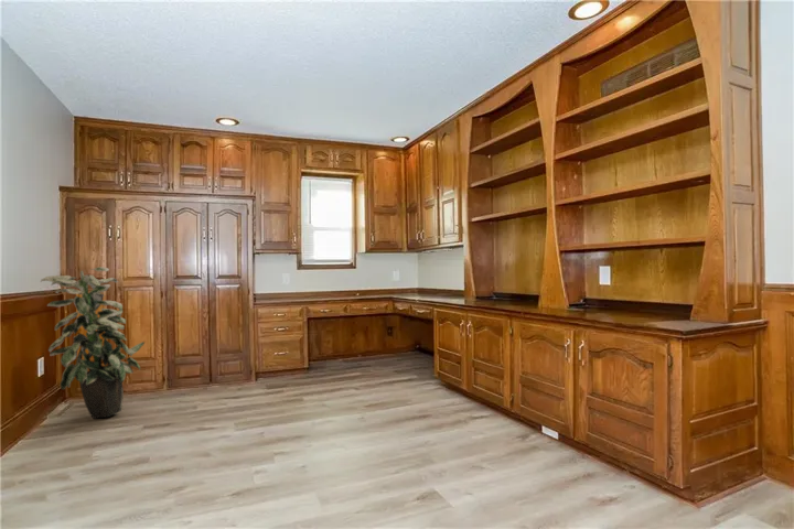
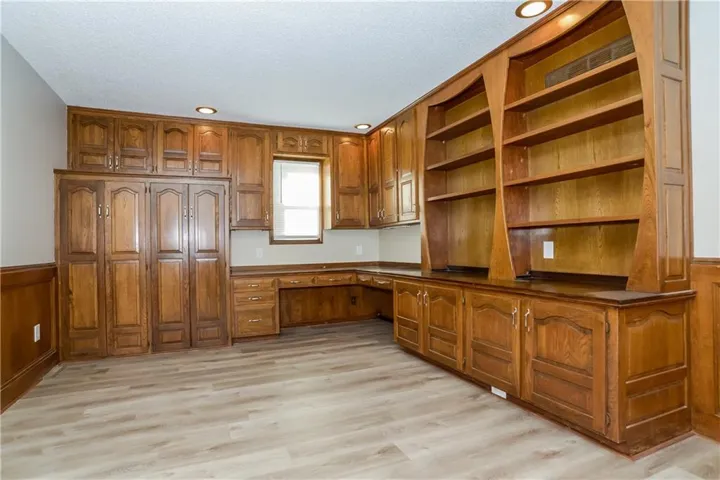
- indoor plant [40,266,146,420]
